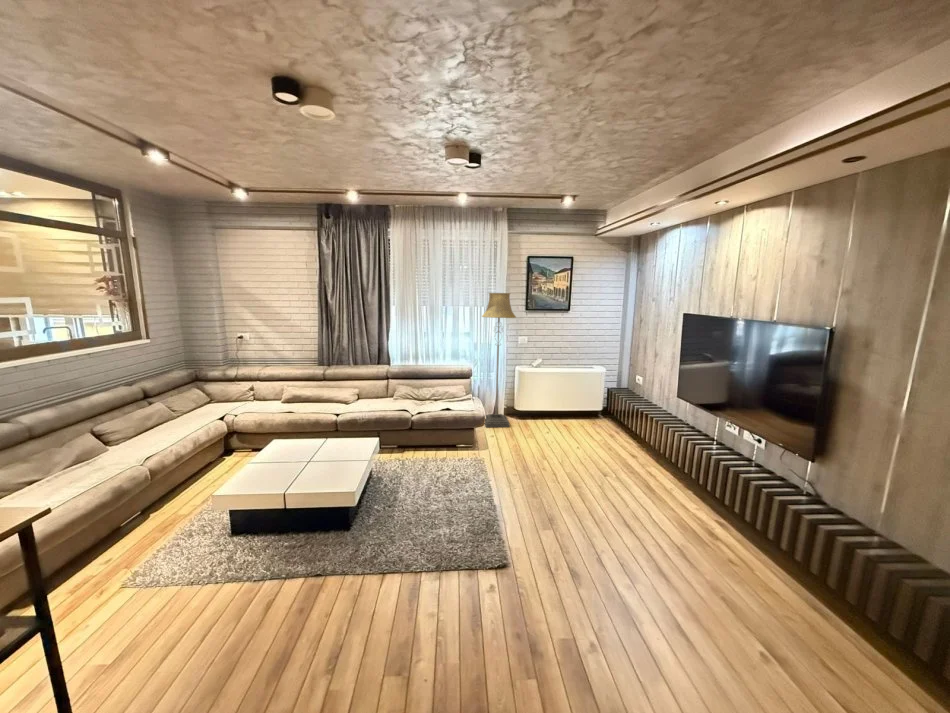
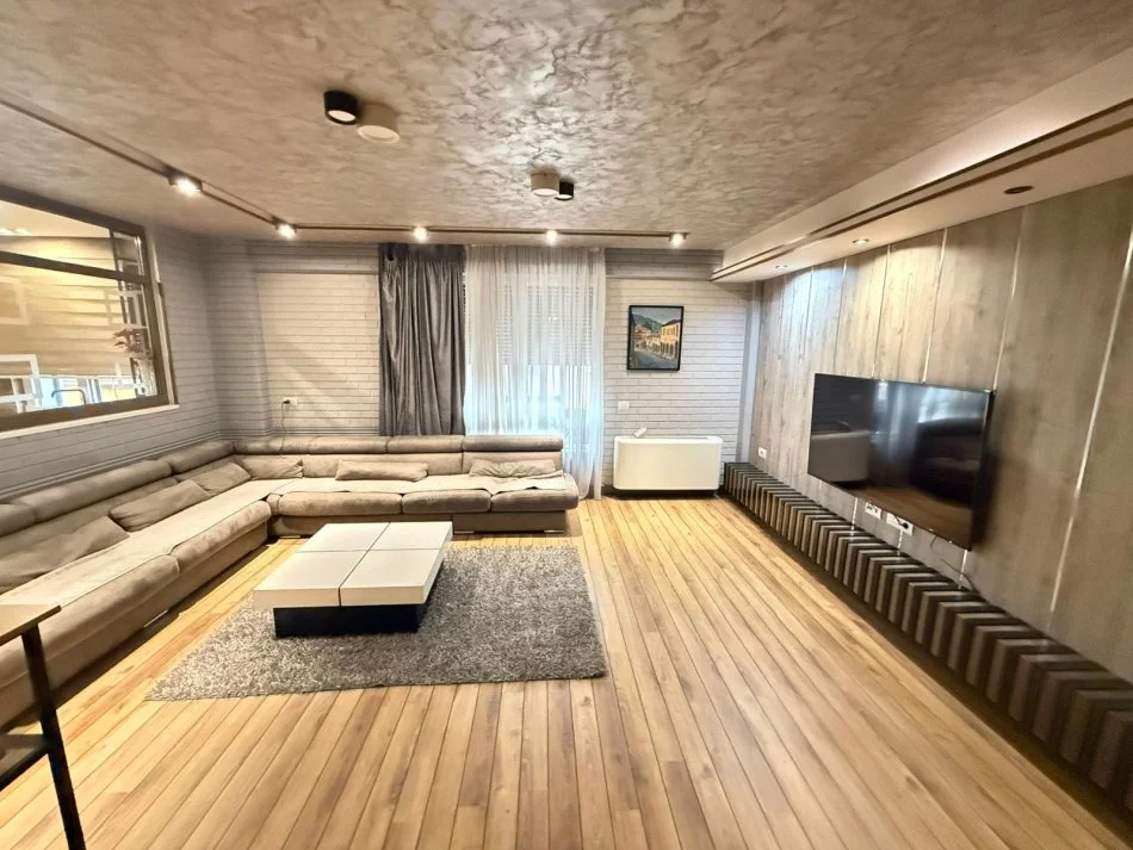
- floor lamp [481,292,517,428]
